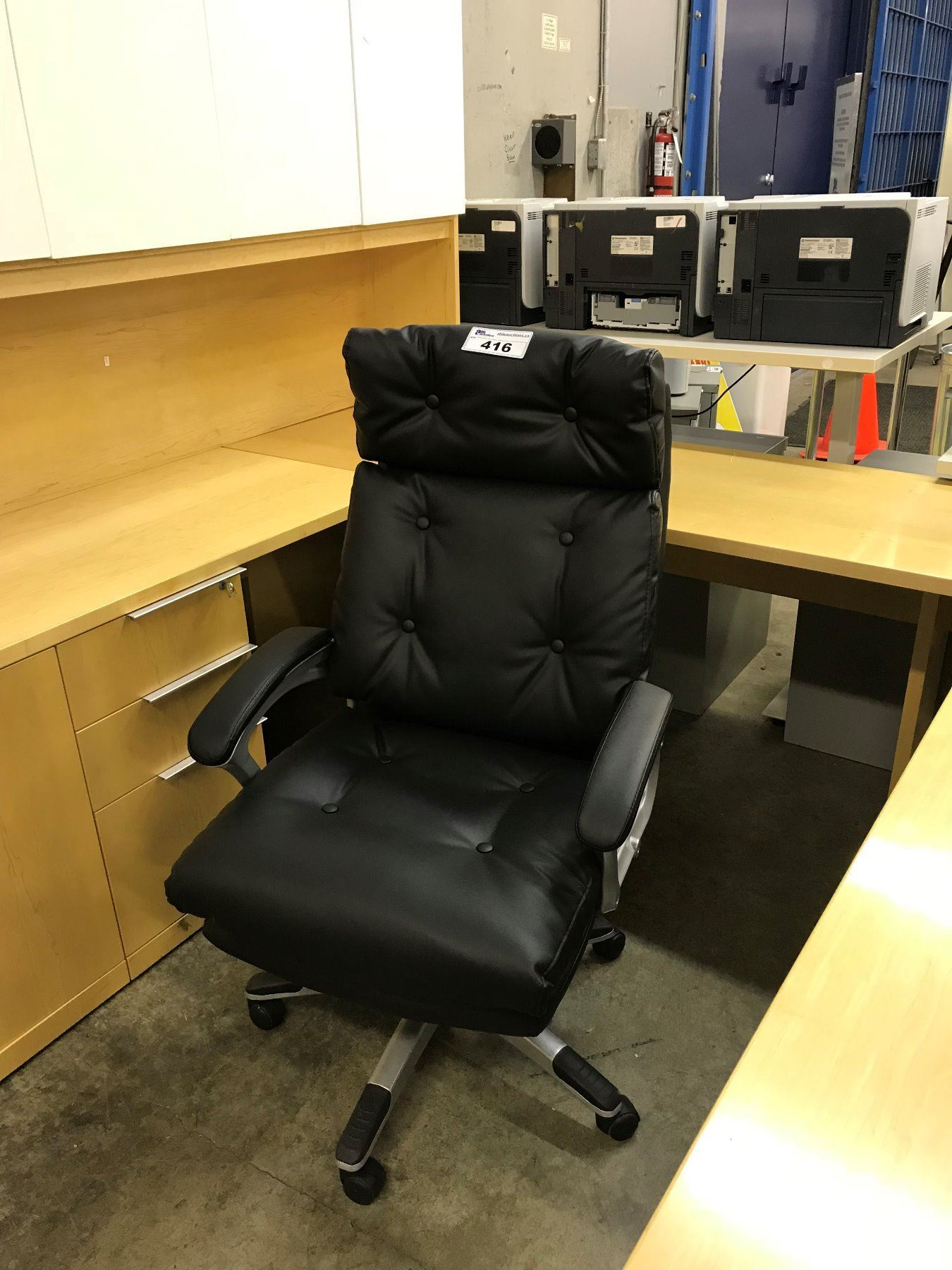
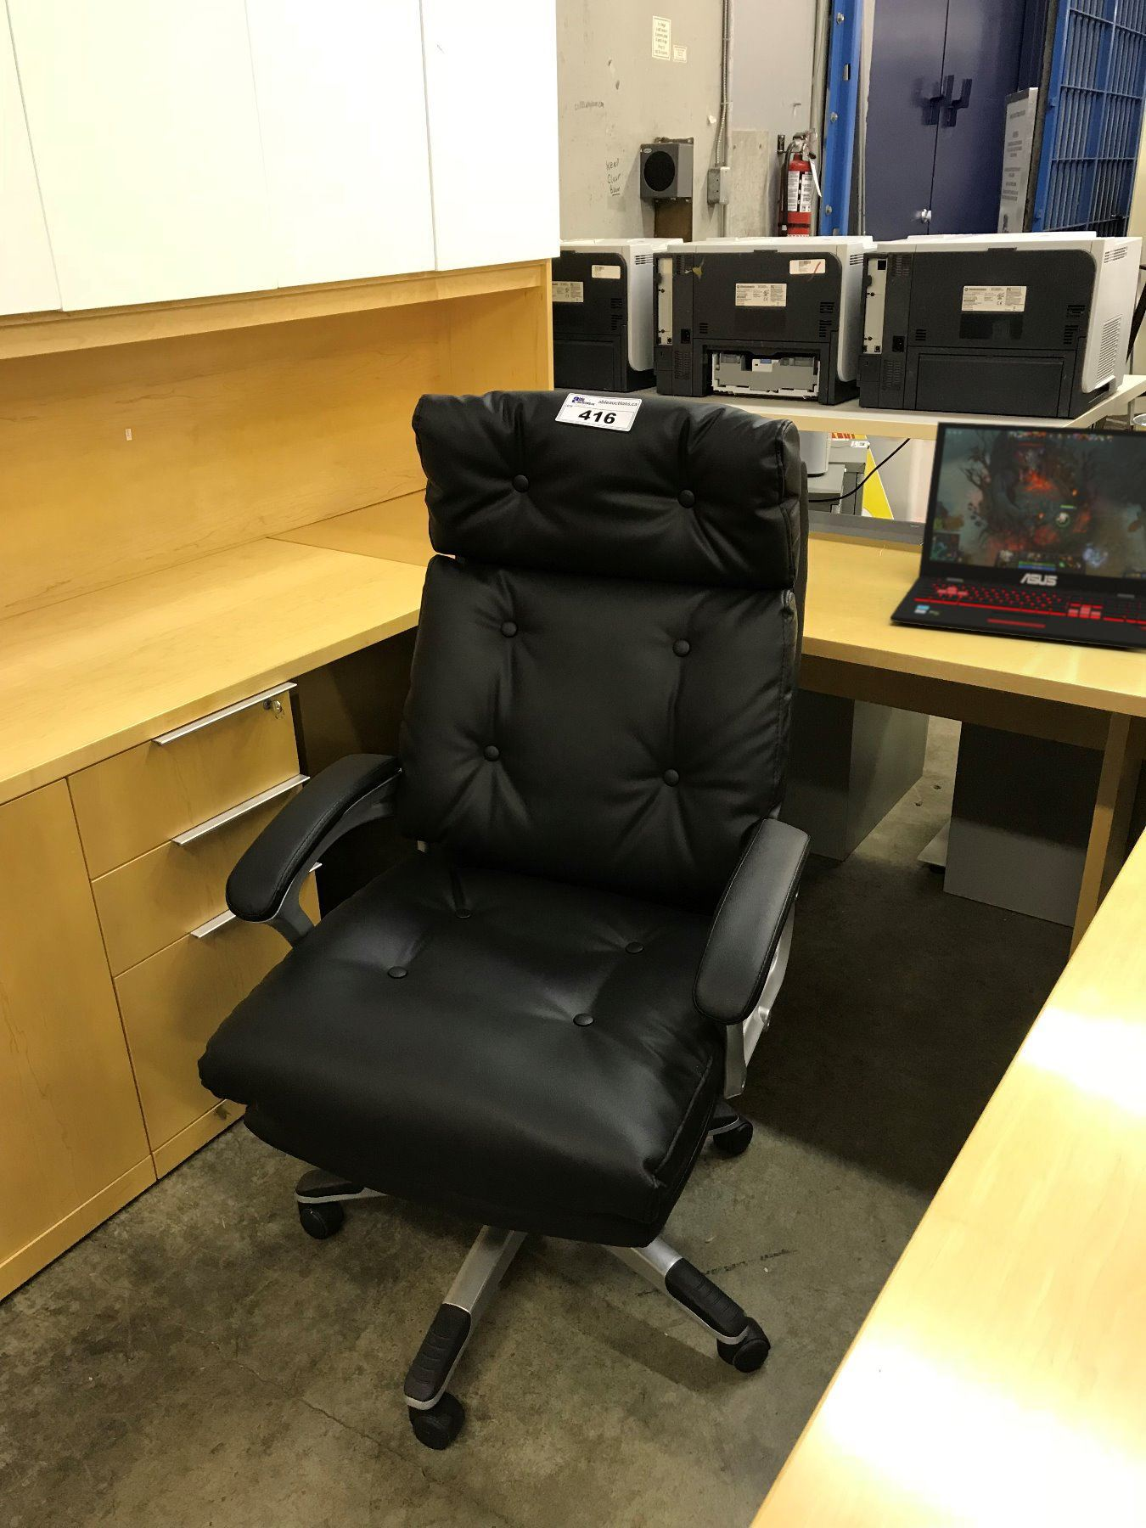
+ laptop [888,421,1146,651]
